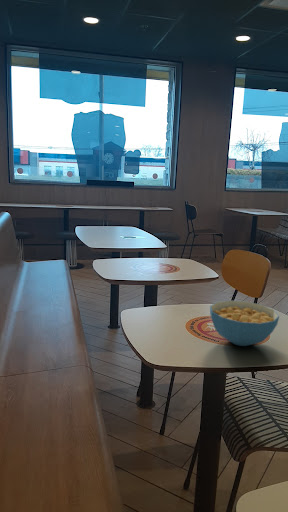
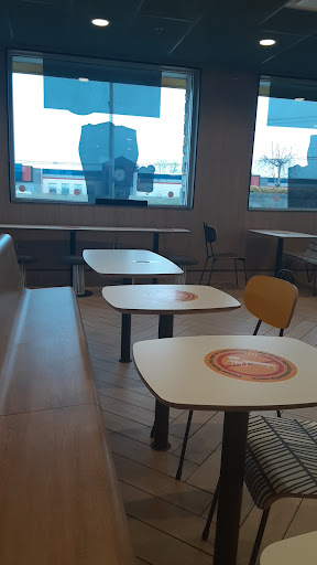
- cereal bowl [209,299,280,347]
